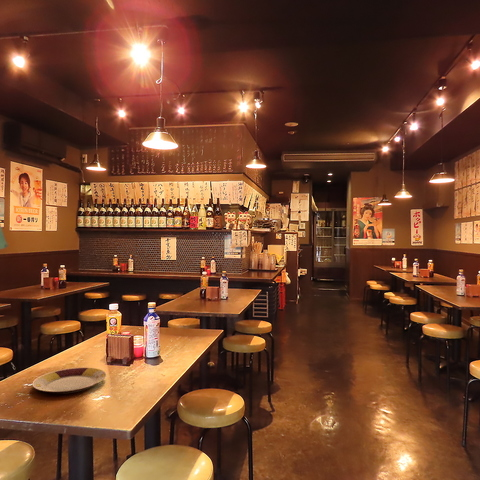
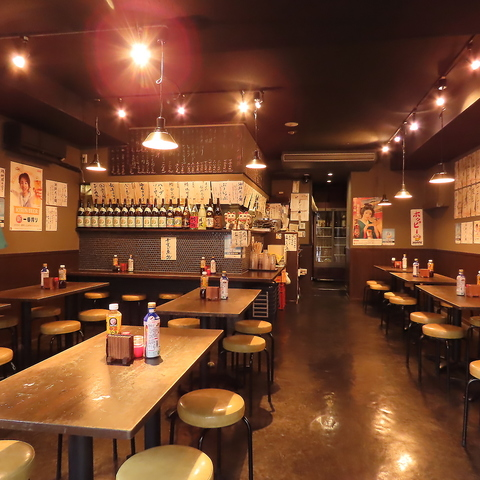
- plate [32,367,107,395]
